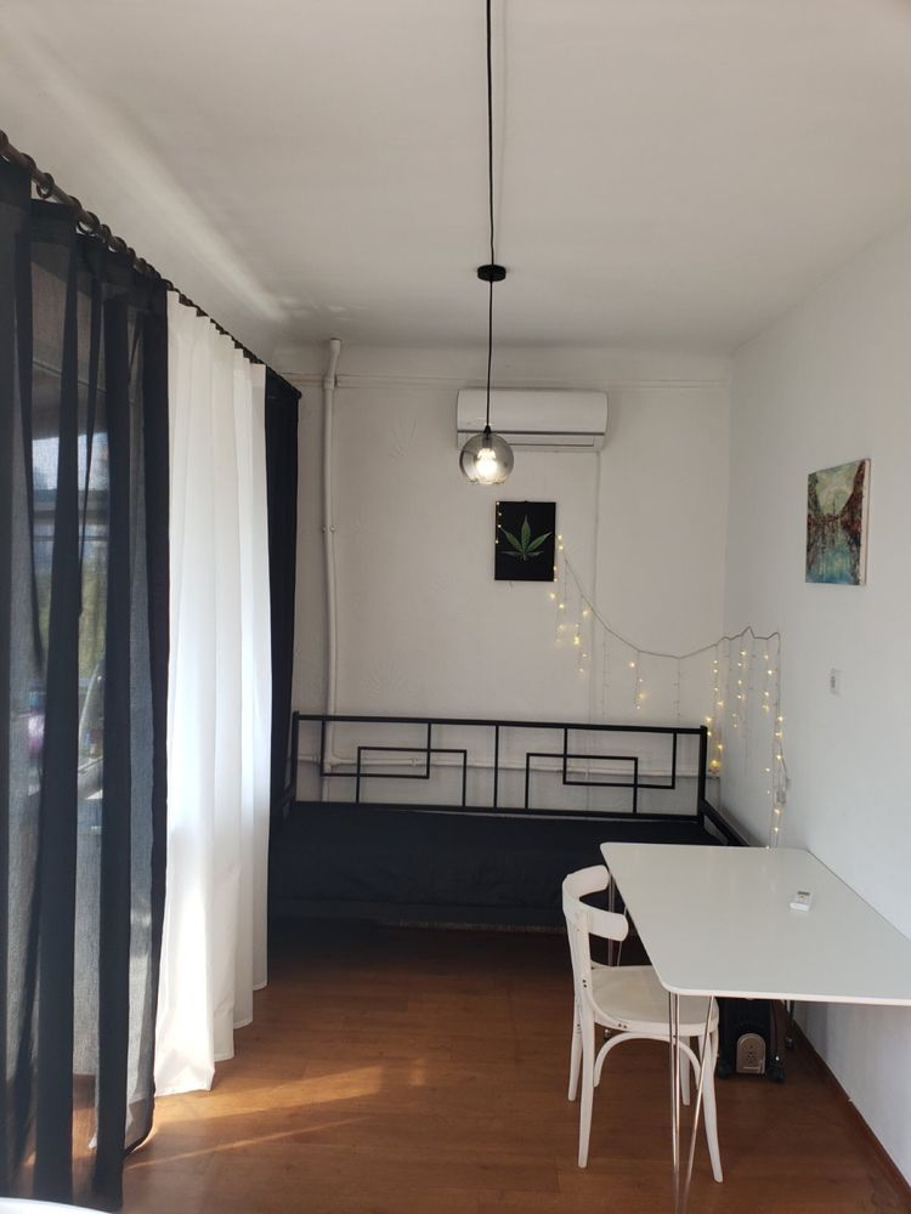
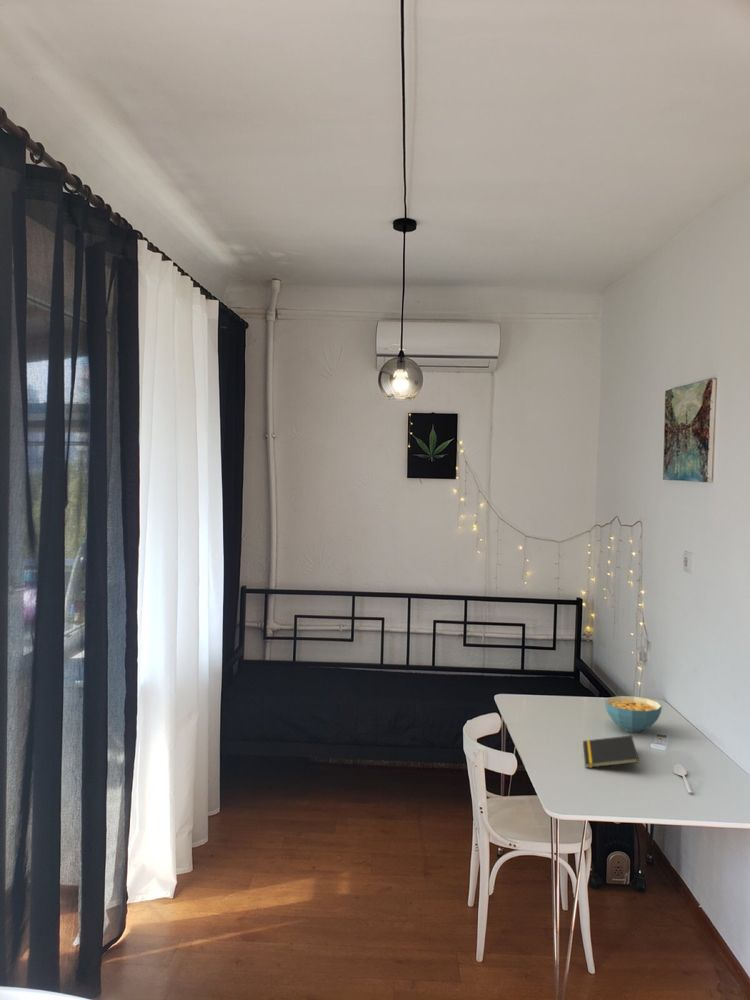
+ notepad [582,735,640,769]
+ cereal bowl [604,695,663,733]
+ spoon [673,763,694,794]
